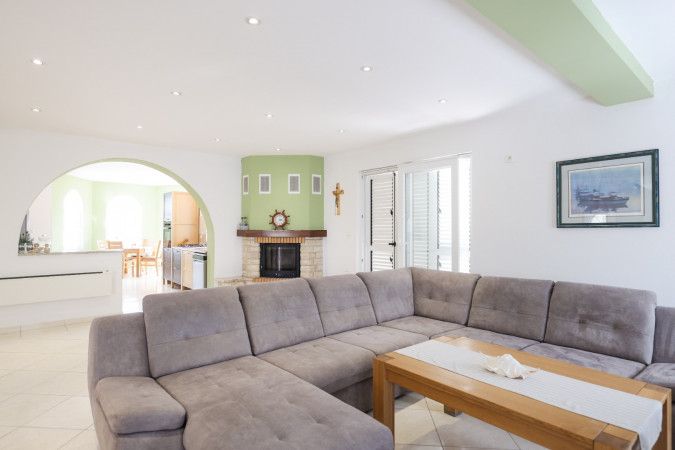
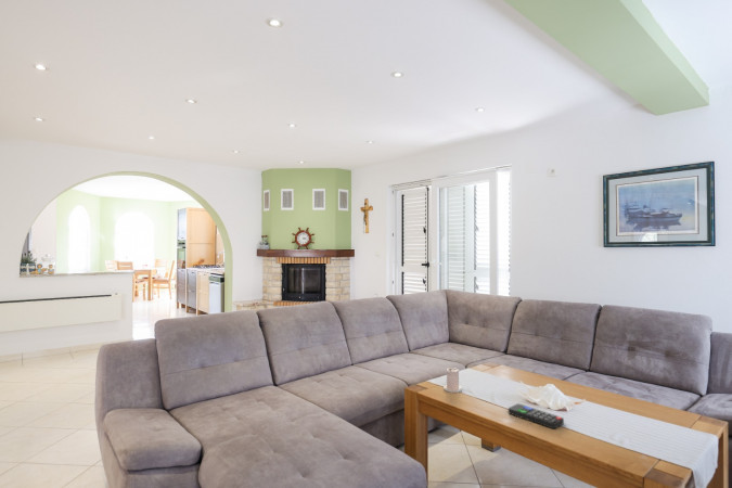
+ remote control [508,402,565,431]
+ candle [442,367,463,394]
